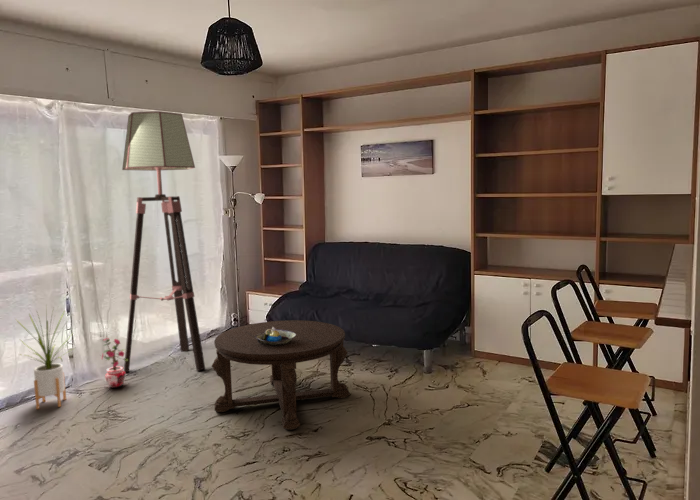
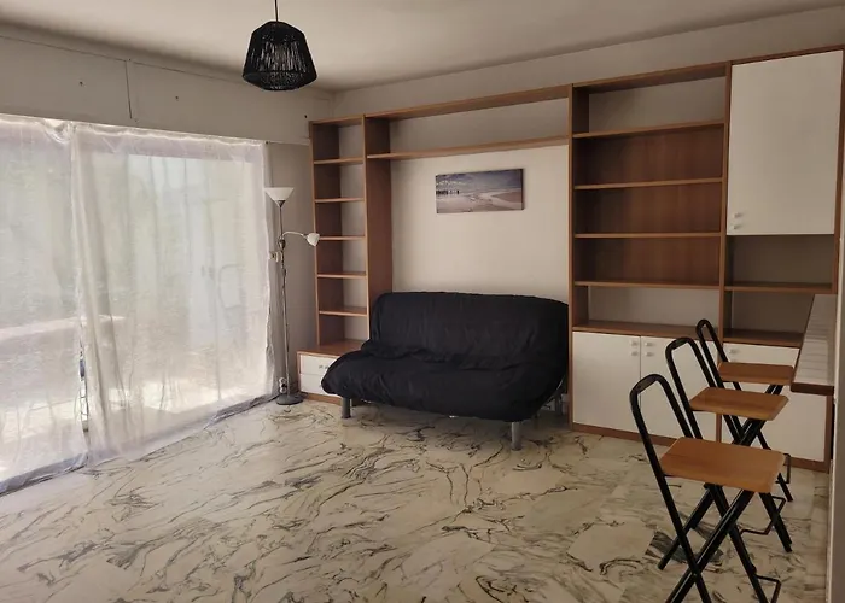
- floor lamp [121,110,206,373]
- potted plant [99,337,128,389]
- house plant [14,303,74,410]
- coffee table [211,319,351,431]
- decorative bowl [255,327,296,345]
